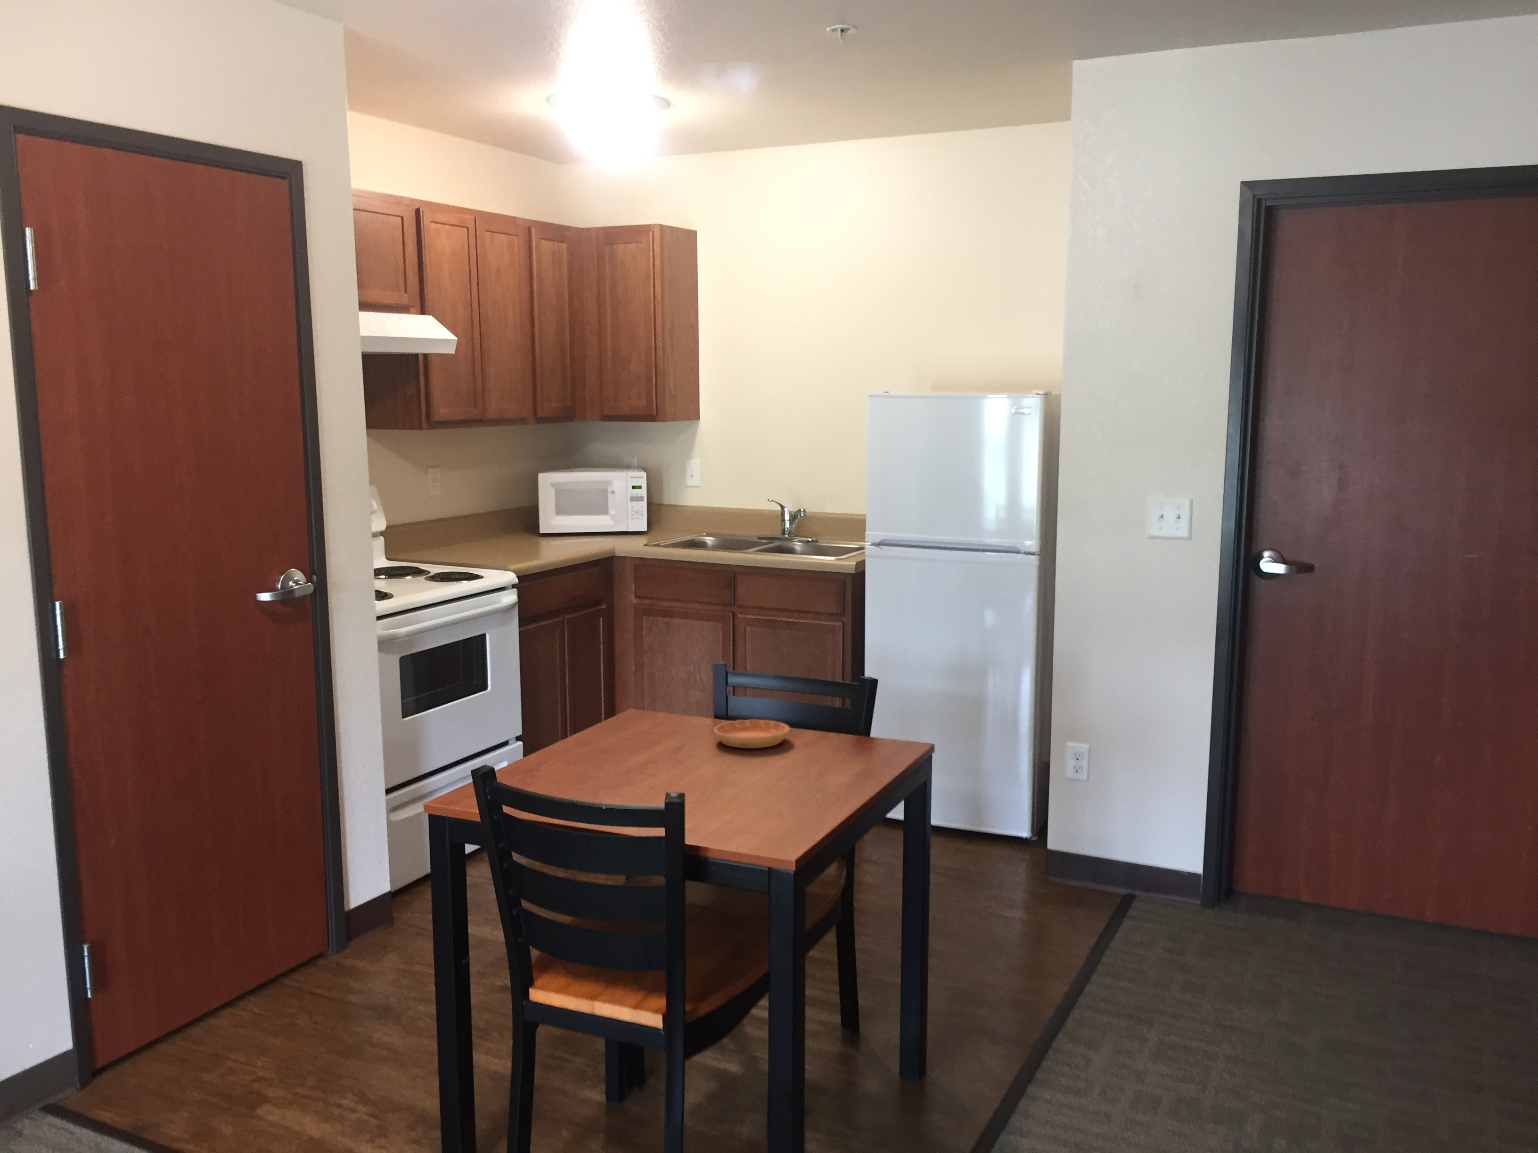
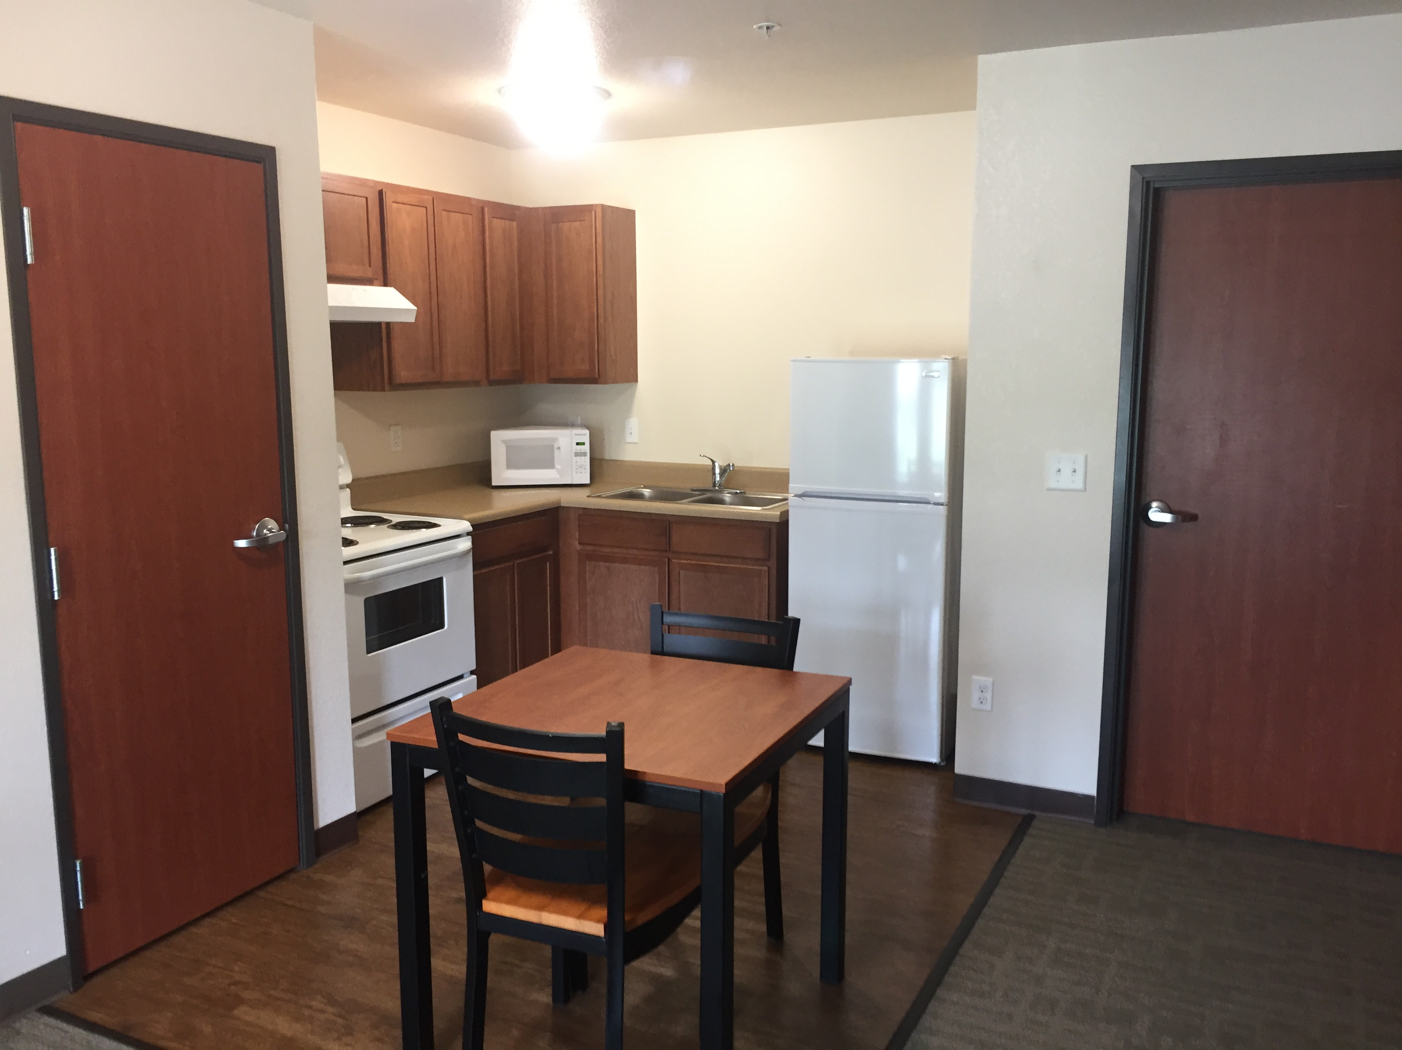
- saucer [713,719,791,748]
